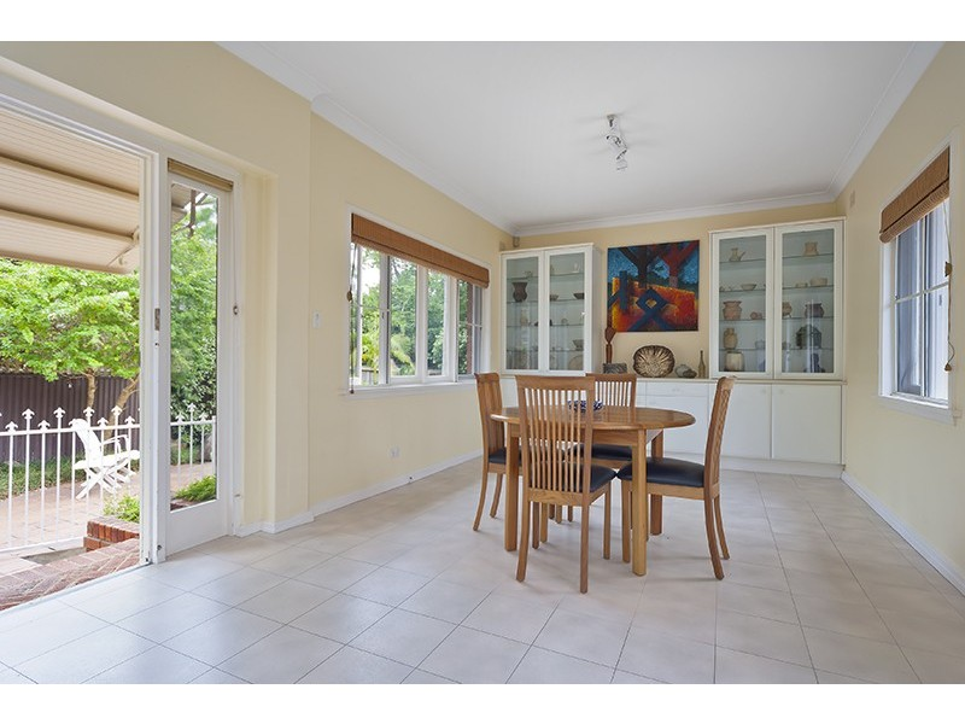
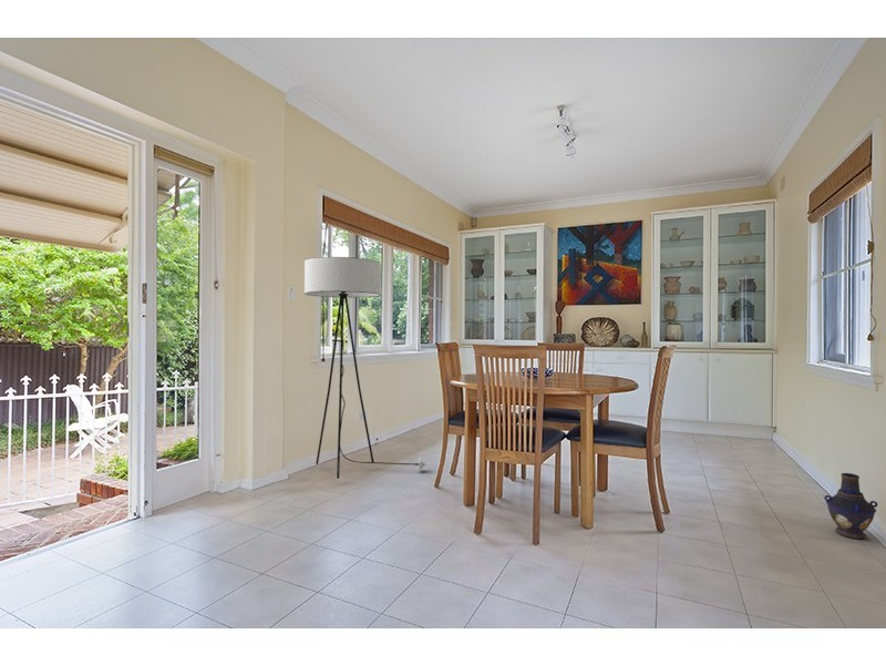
+ vase [823,472,878,540]
+ floor lamp [303,256,429,480]
